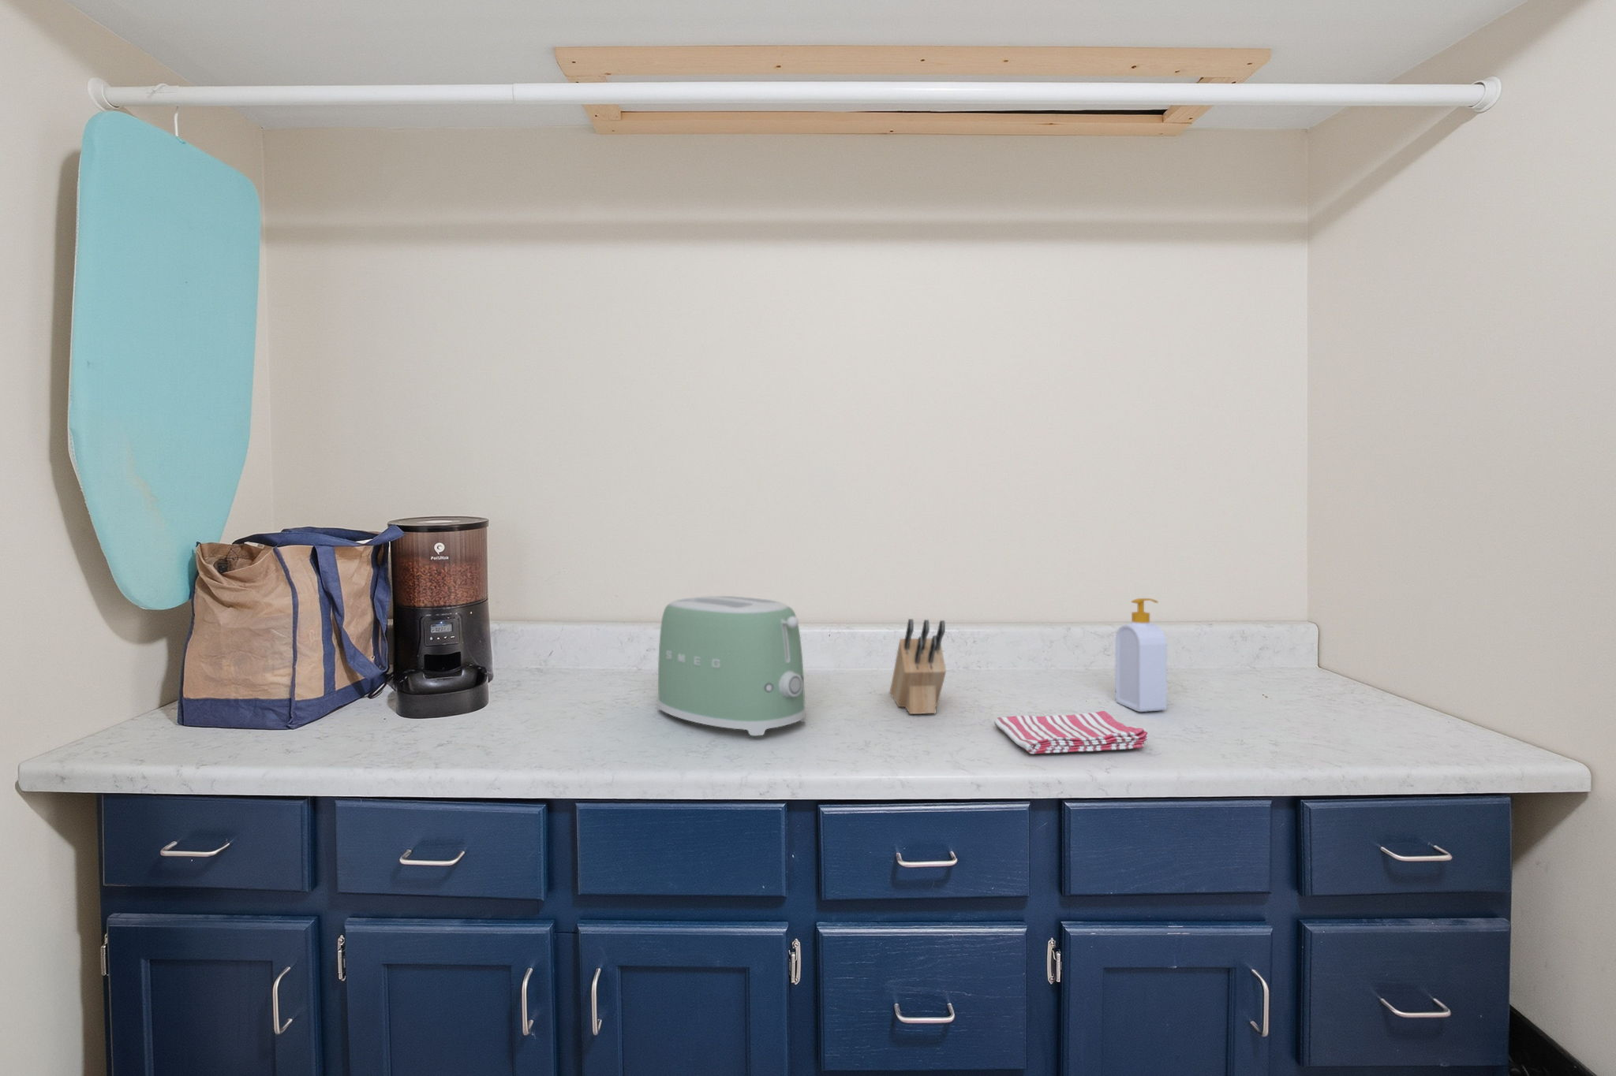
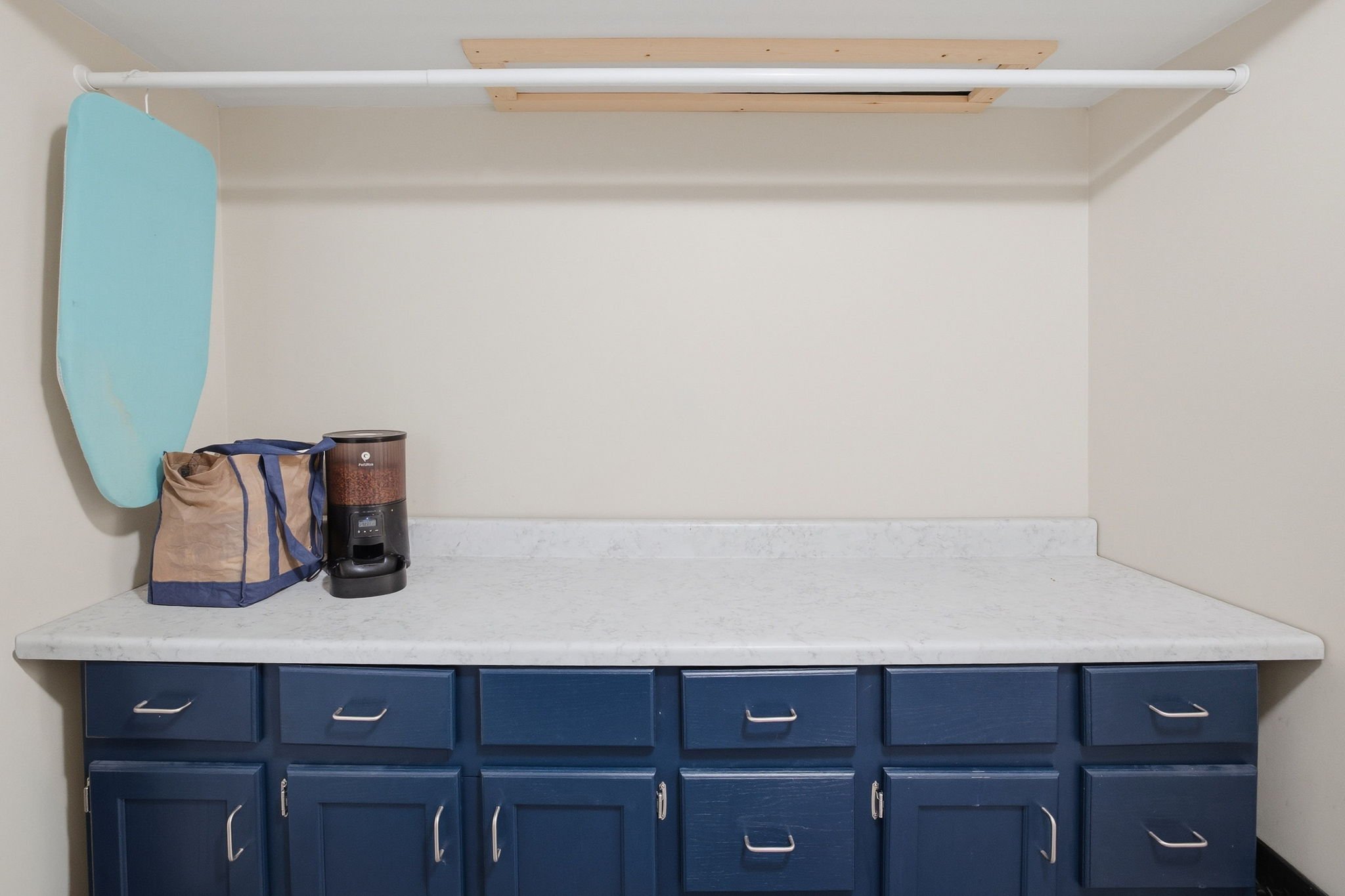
- toaster [656,596,806,736]
- soap bottle [1115,598,1168,712]
- dish towel [994,710,1149,754]
- knife block [889,618,947,715]
